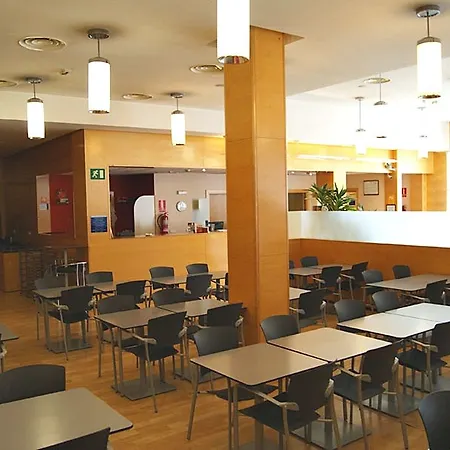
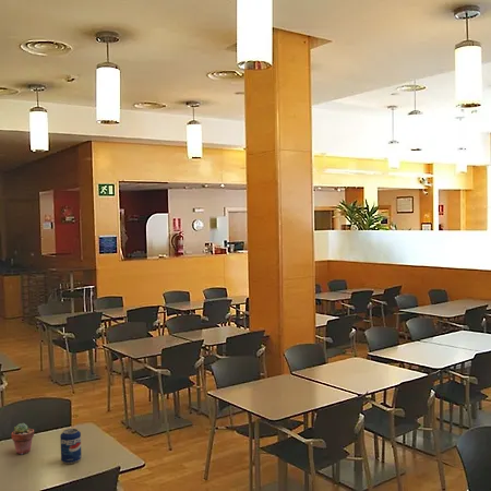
+ beverage can [59,428,83,465]
+ potted succulent [10,422,35,455]
